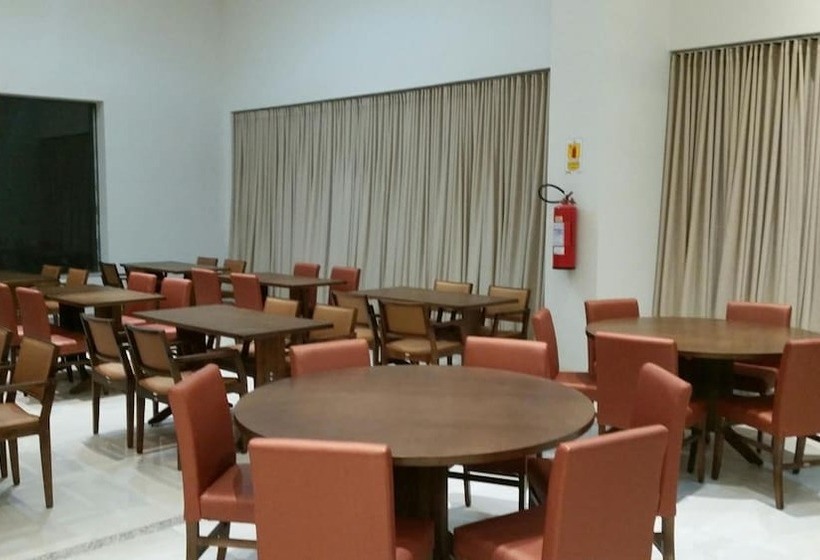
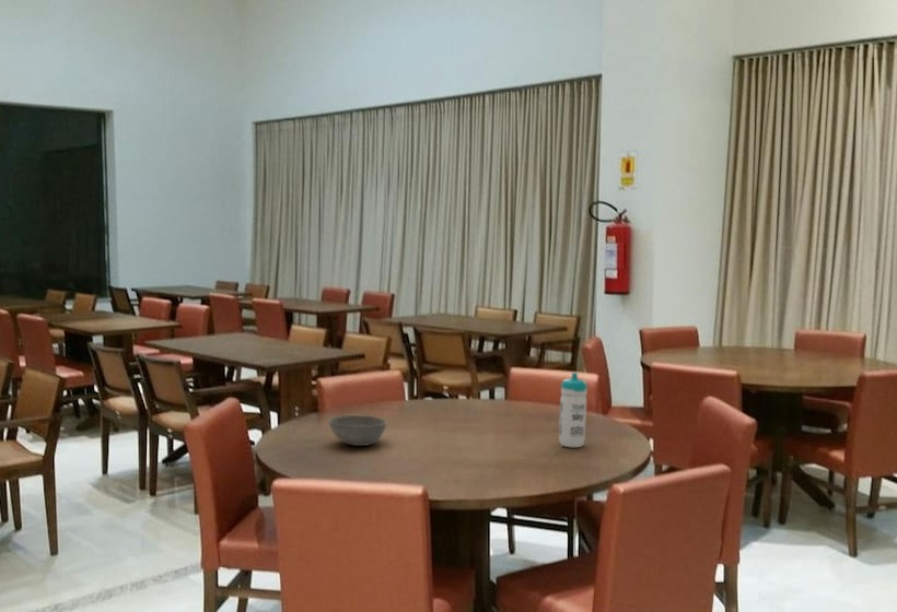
+ bowl [328,414,387,447]
+ water bottle [558,372,589,448]
